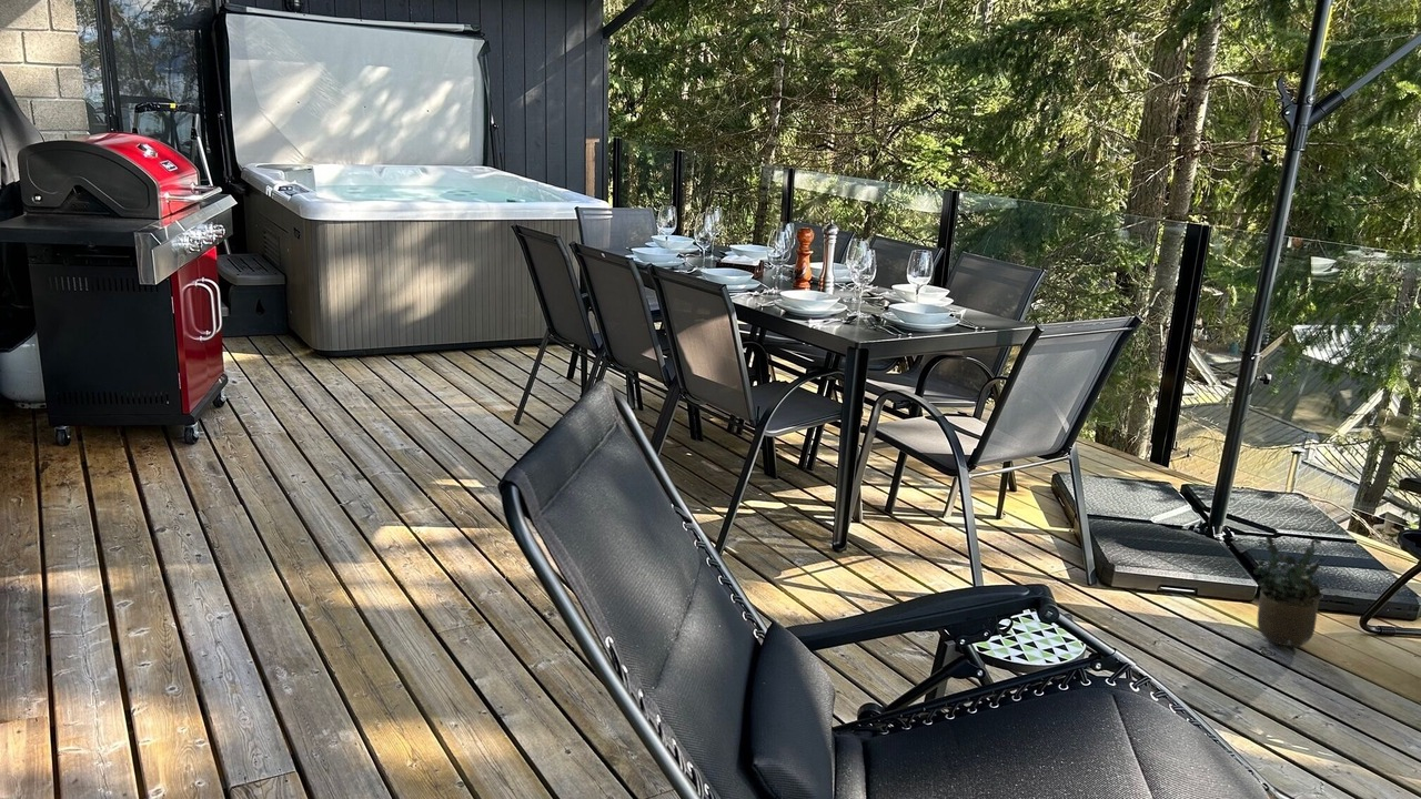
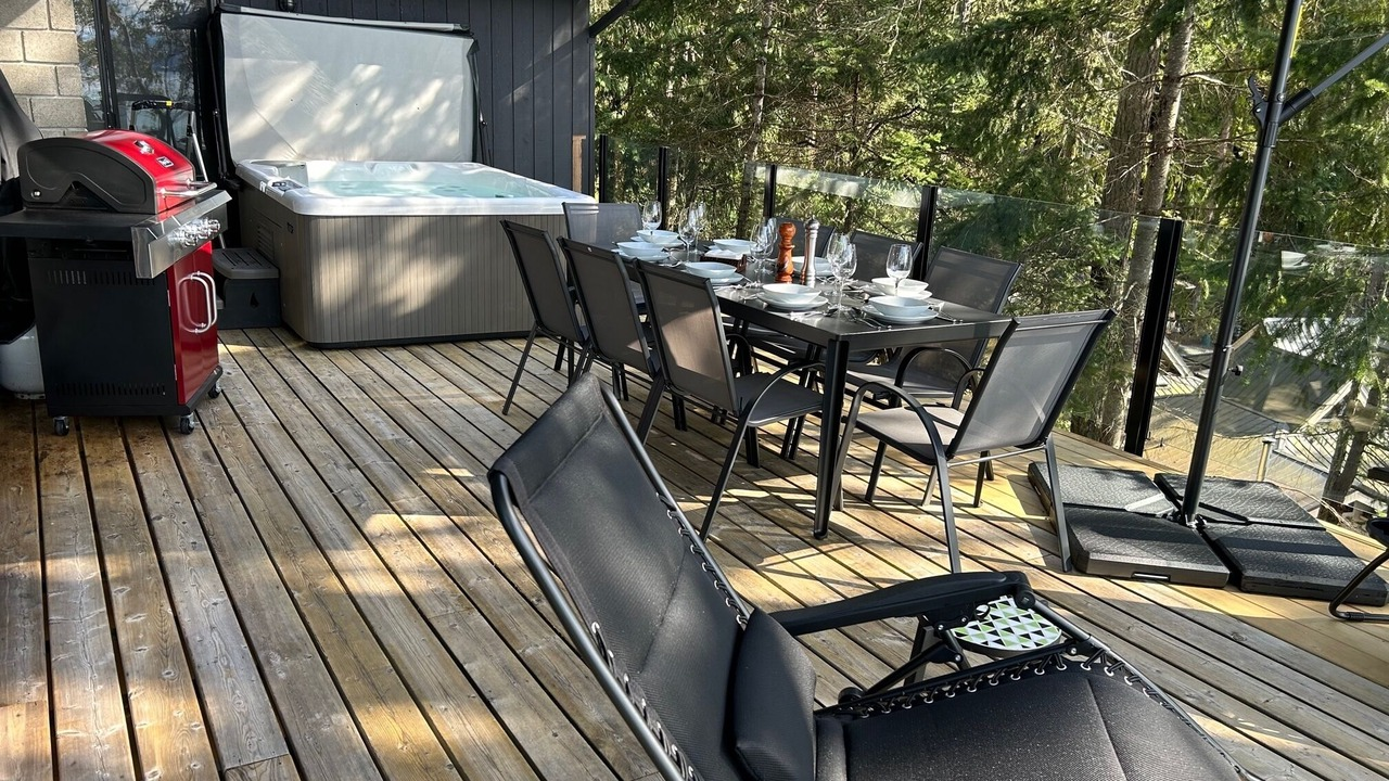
- potted plant [1252,535,1326,649]
